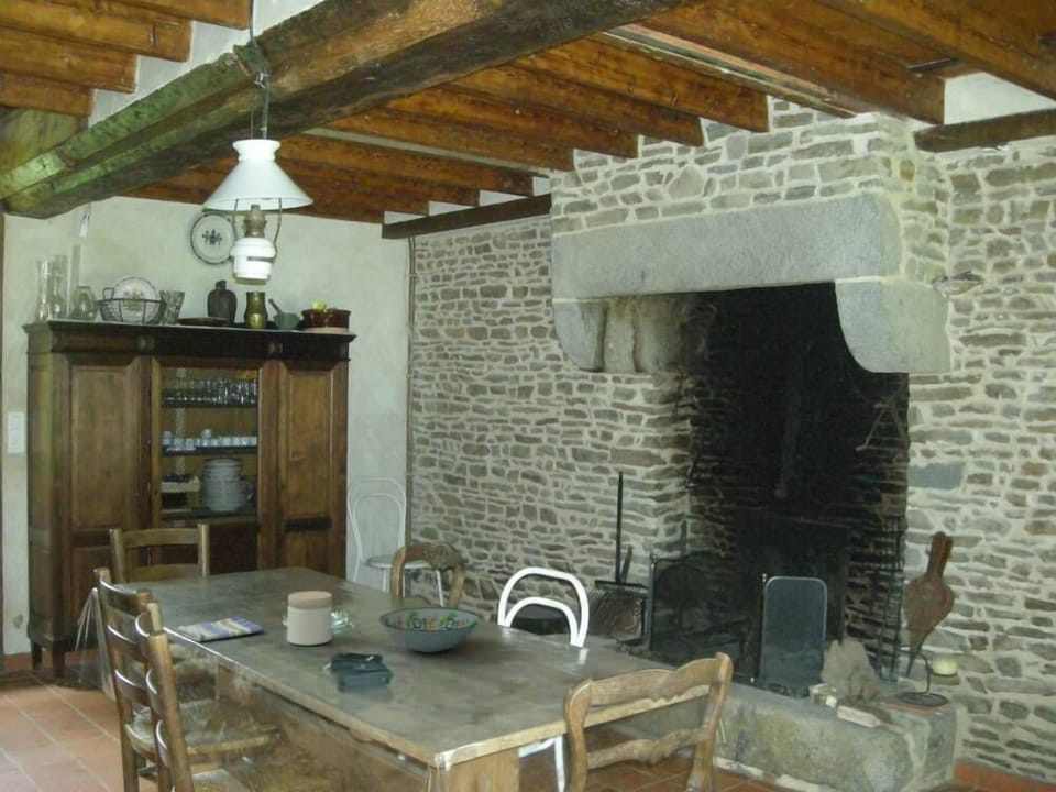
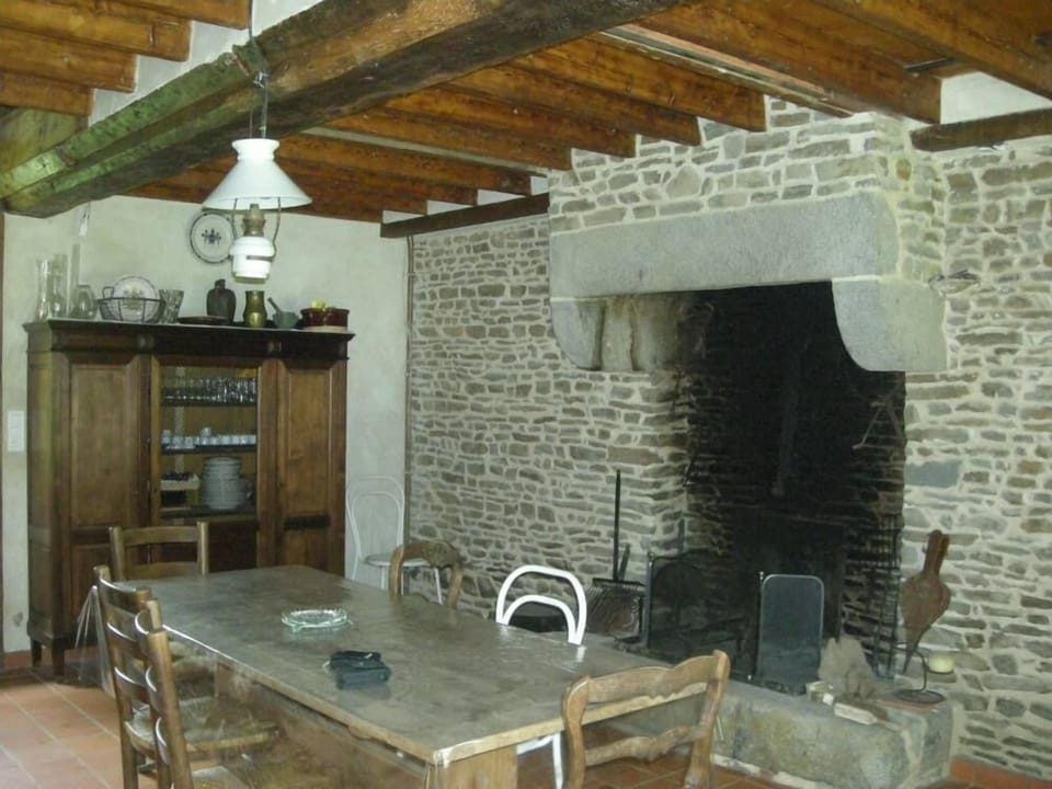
- jar [286,590,333,647]
- dish towel [176,616,265,642]
- decorative bowl [378,607,482,653]
